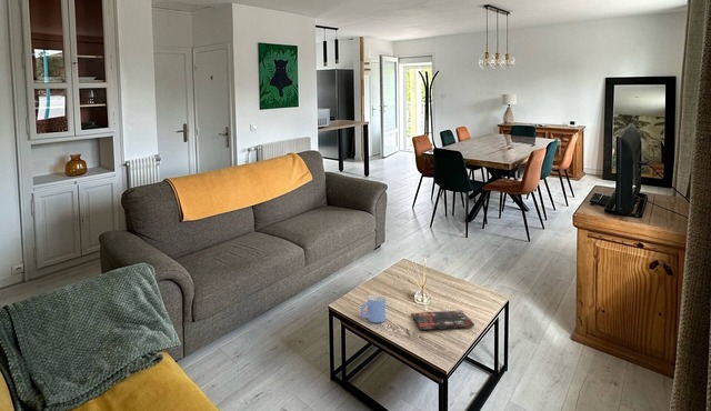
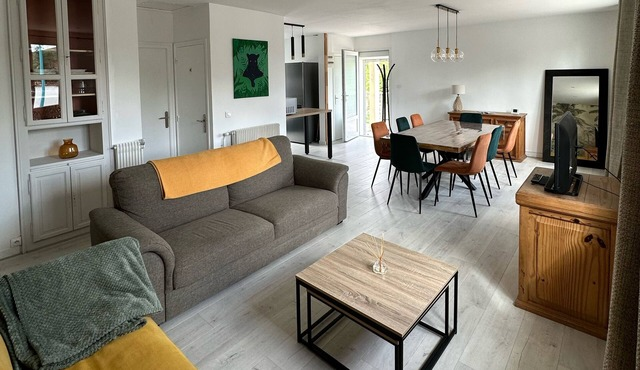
- book [410,310,475,331]
- mug [360,294,387,323]
